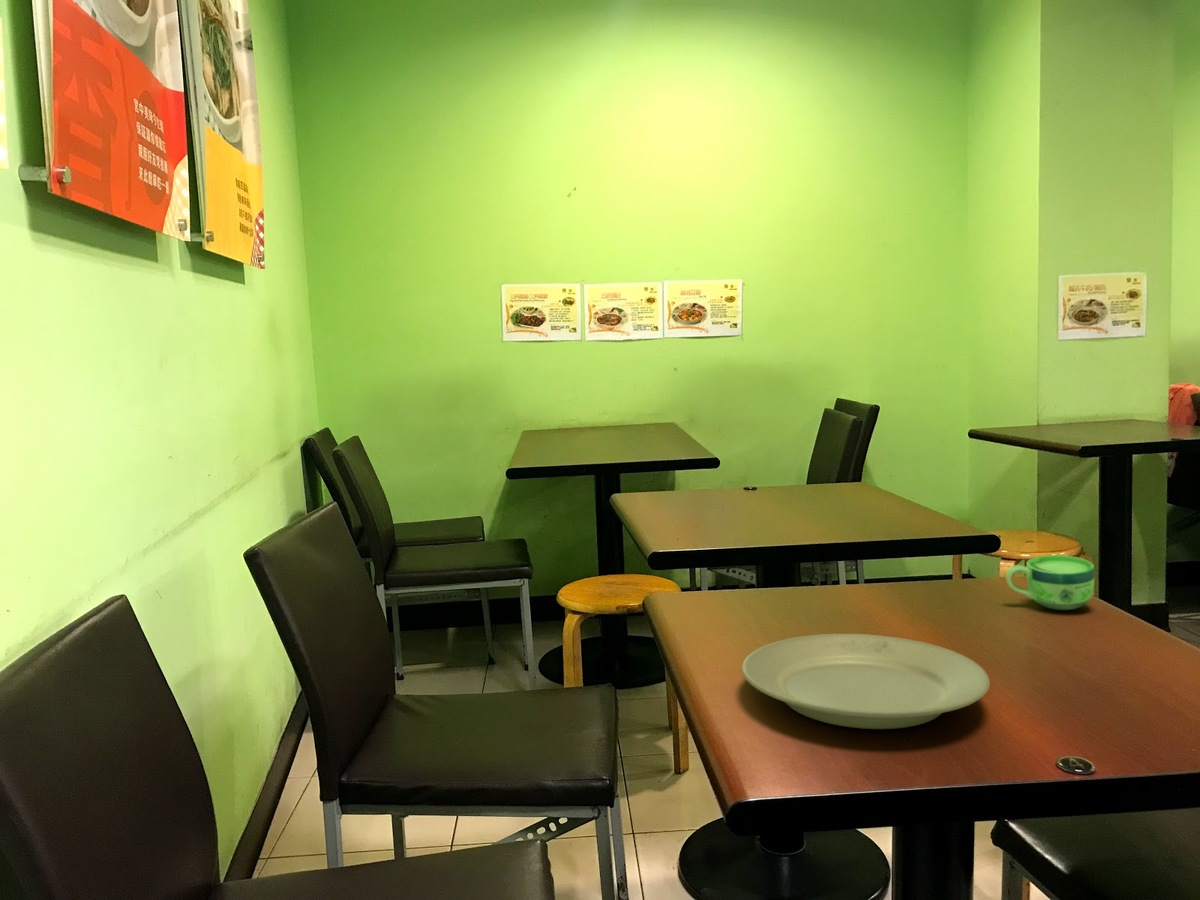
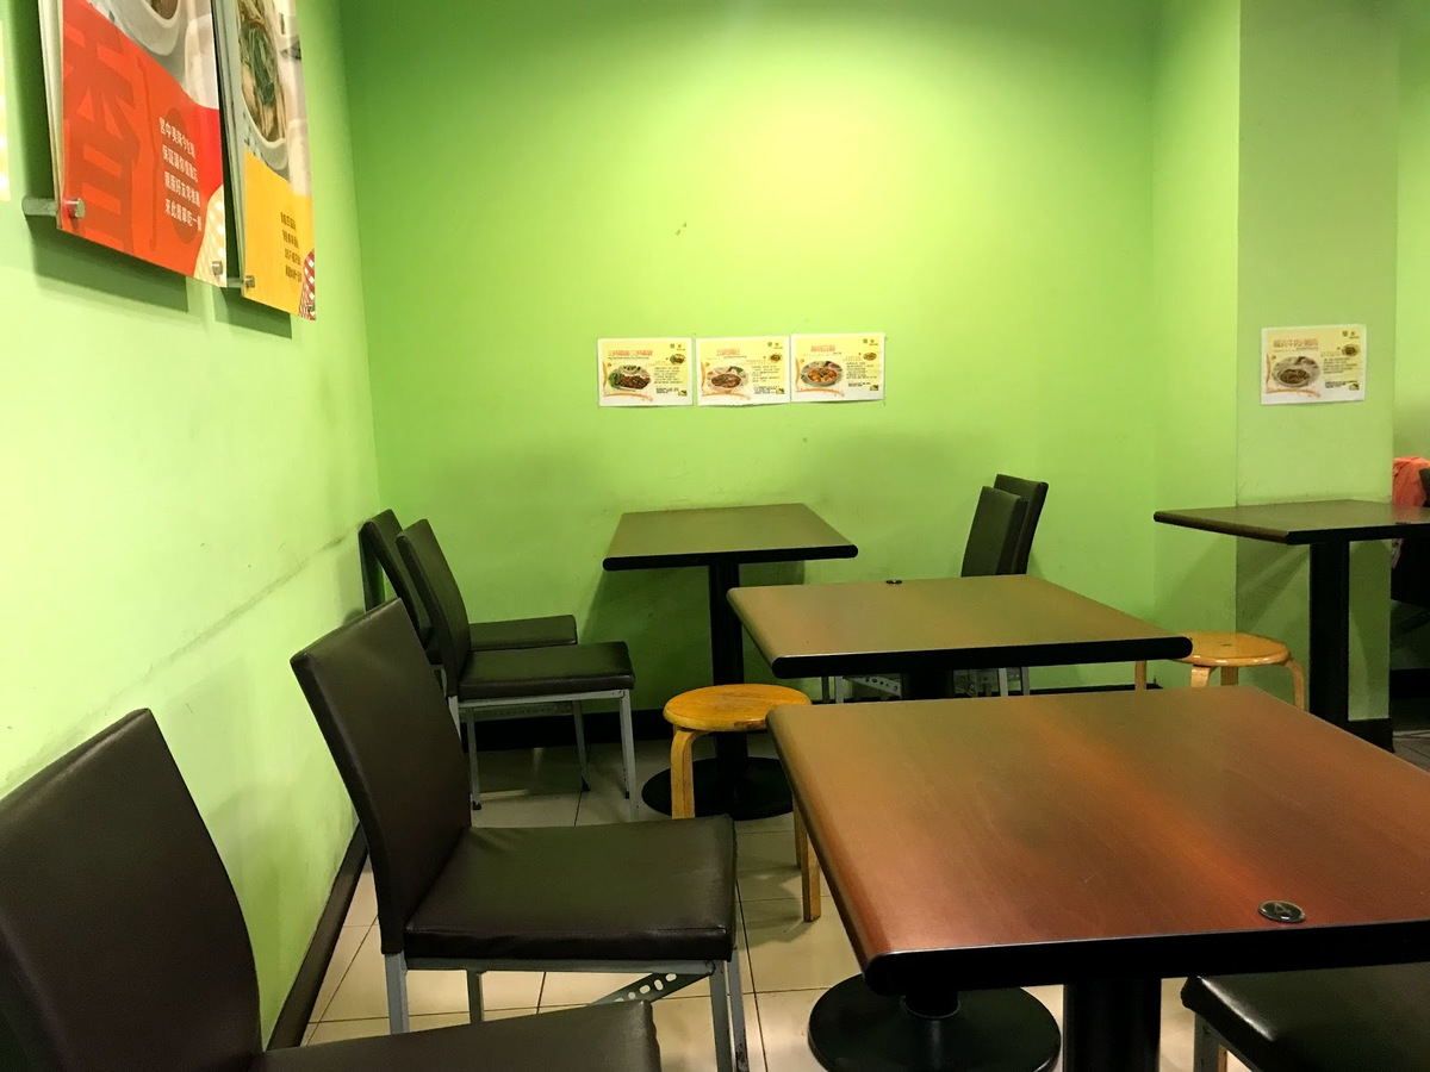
- plate [741,633,991,730]
- cup [1005,554,1096,611]
